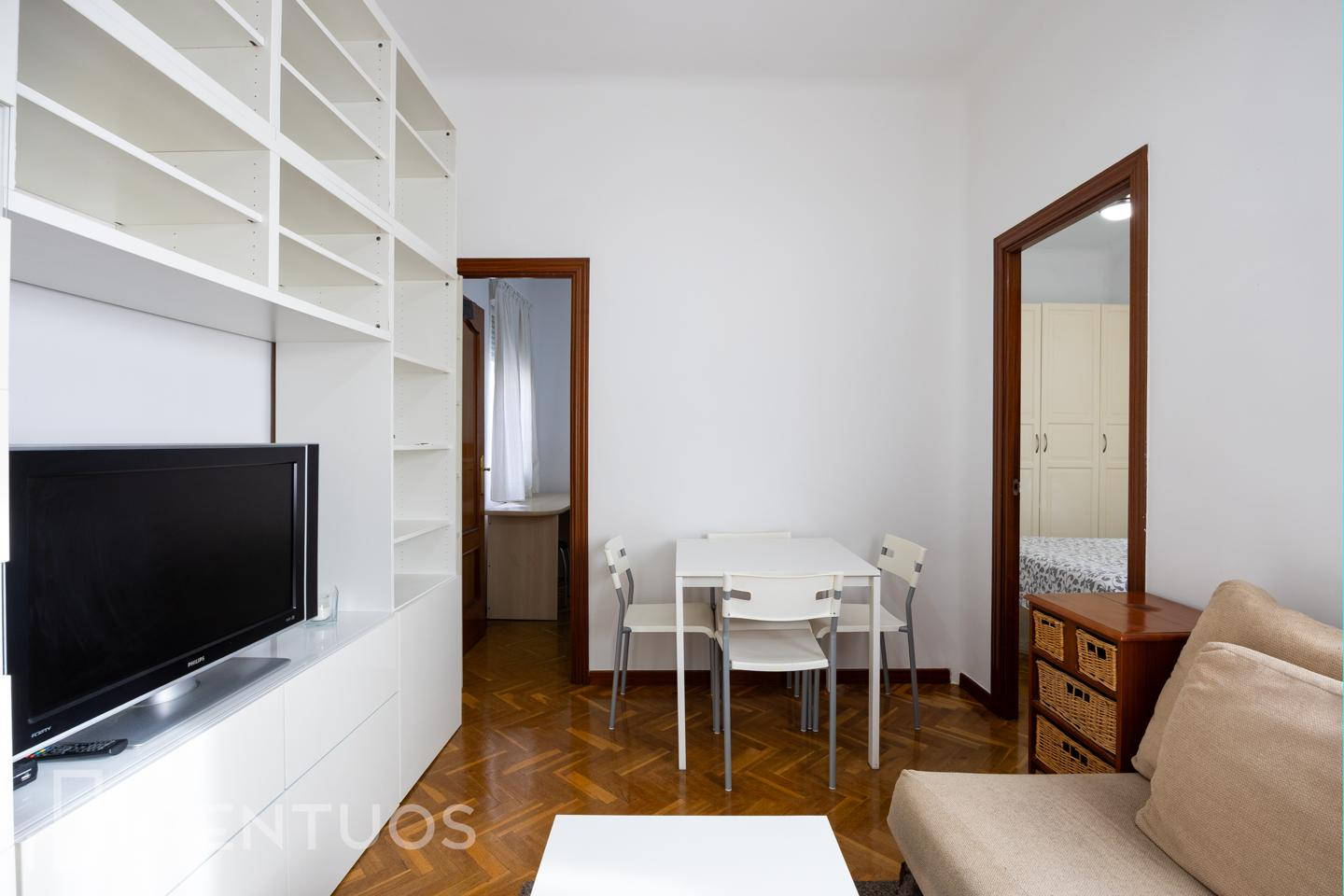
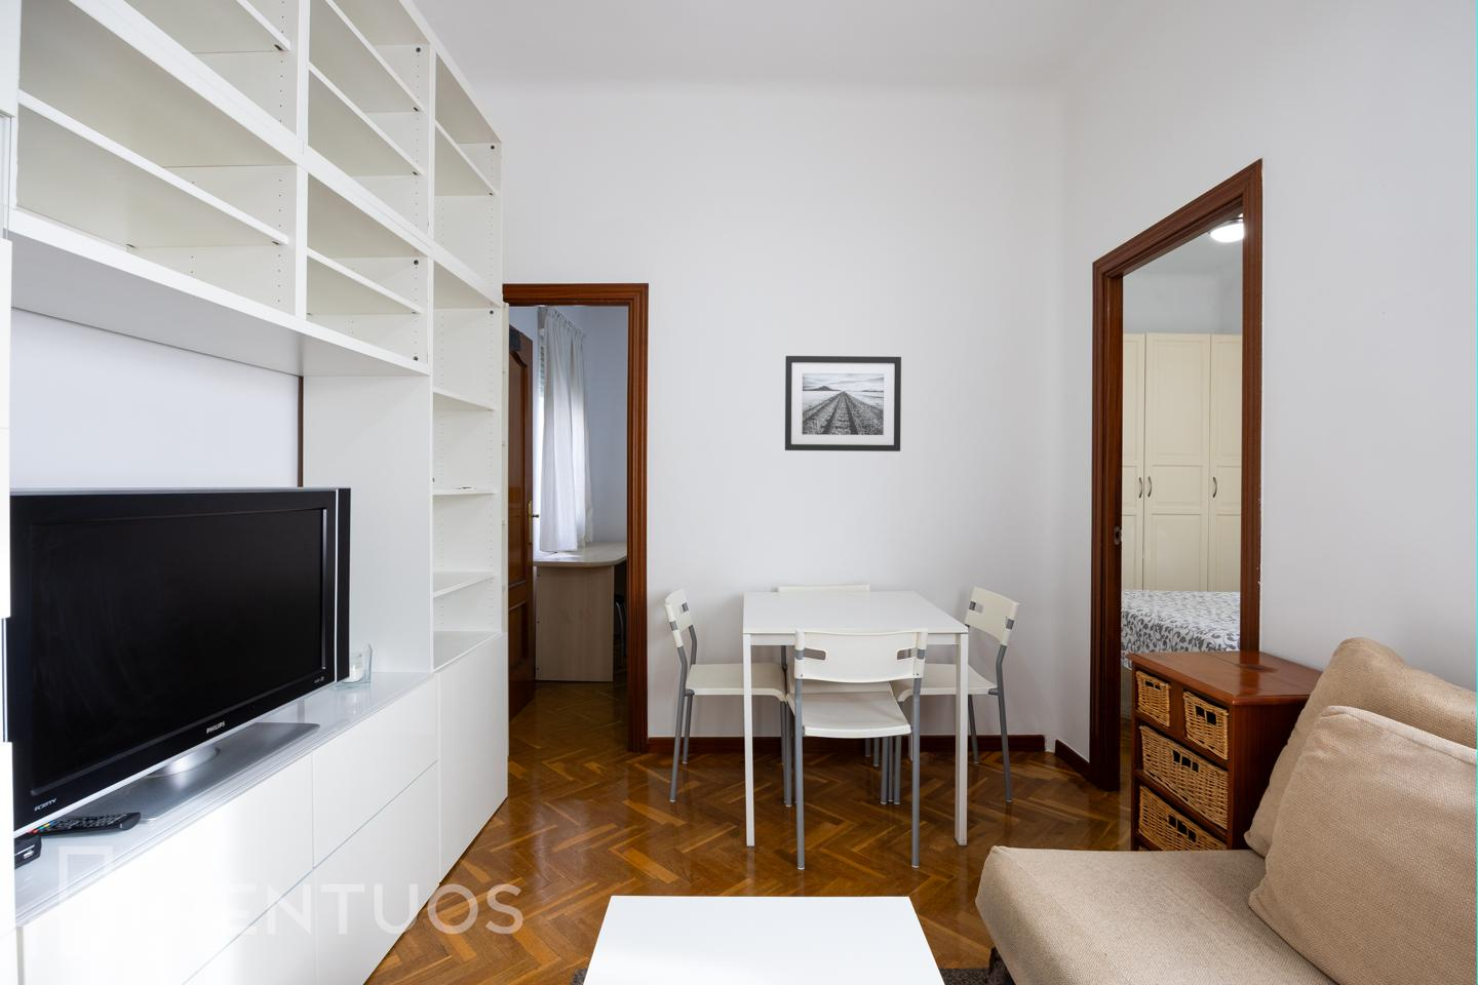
+ wall art [784,355,902,453]
